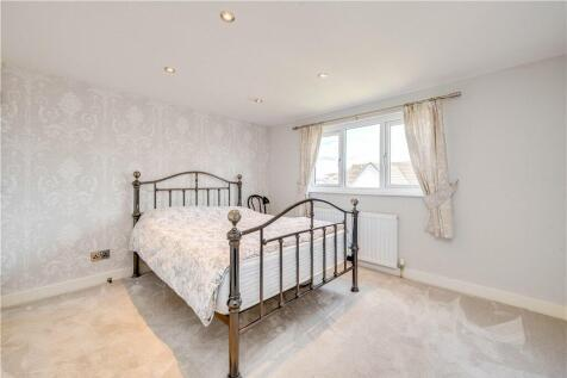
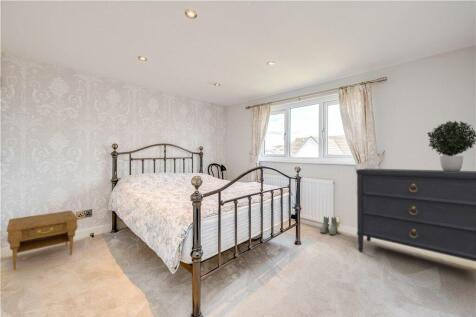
+ boots [319,215,338,236]
+ nightstand [6,210,79,271]
+ dresser [355,168,476,263]
+ potted plant [426,120,476,172]
